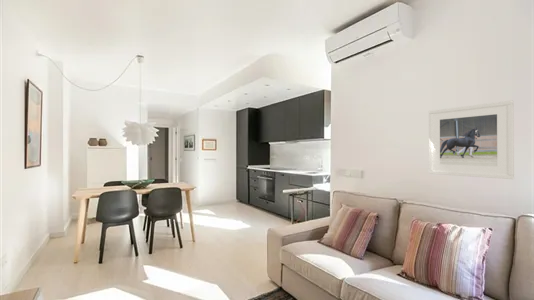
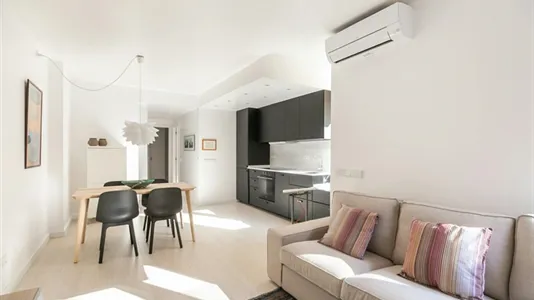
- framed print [428,99,515,180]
